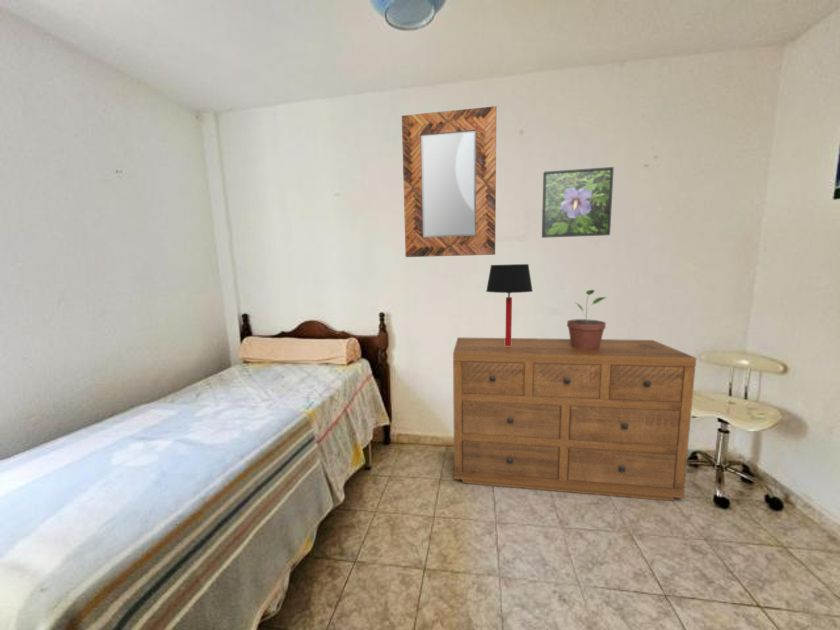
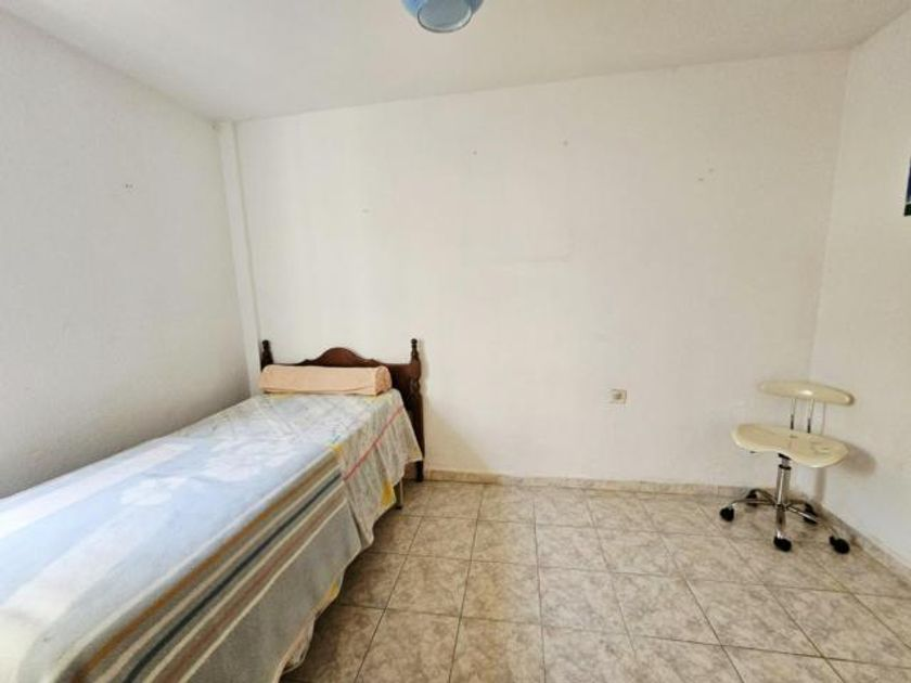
- dresser [452,336,697,502]
- potted plant [566,289,607,350]
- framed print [541,166,615,239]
- table lamp [485,263,534,346]
- home mirror [401,105,497,258]
